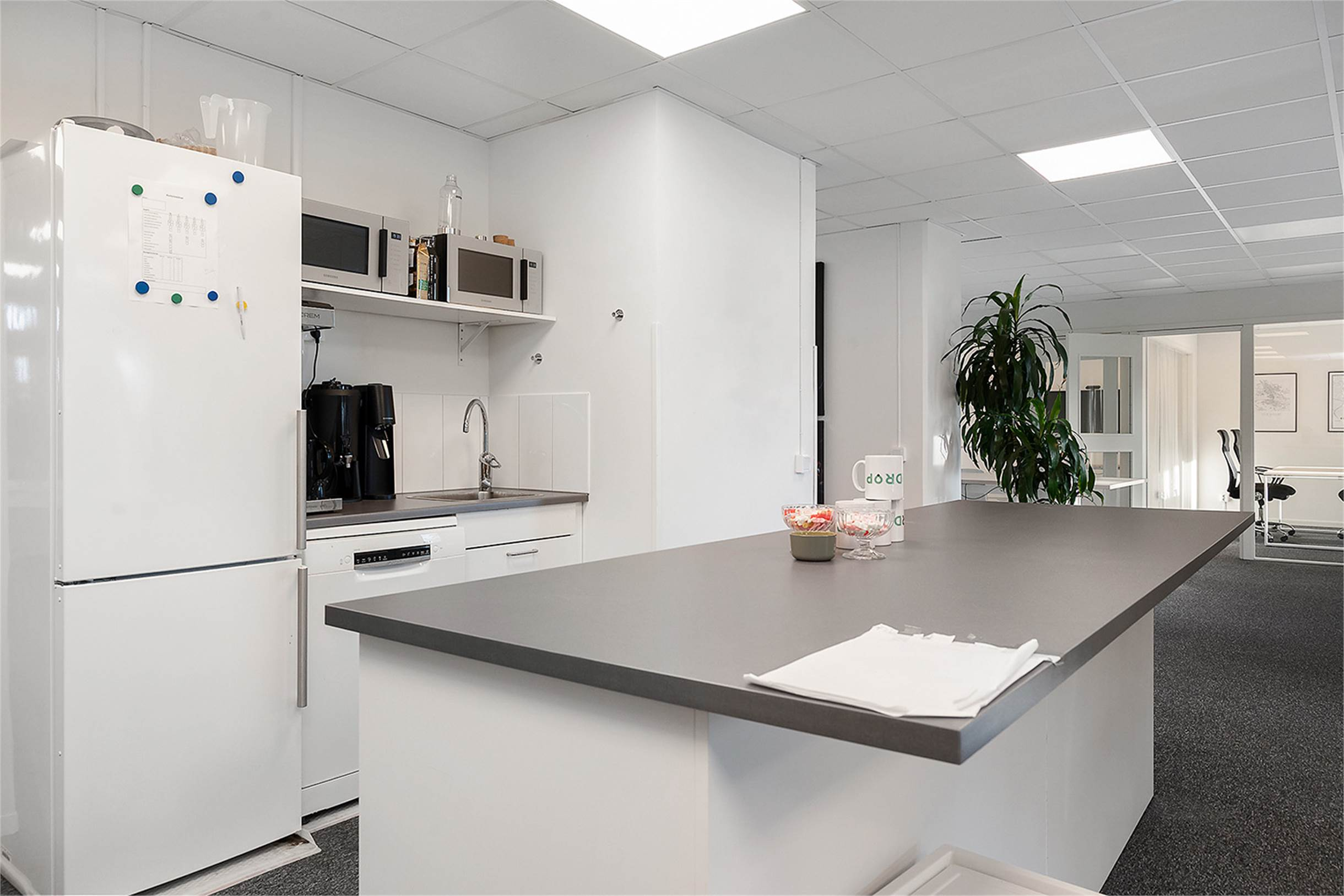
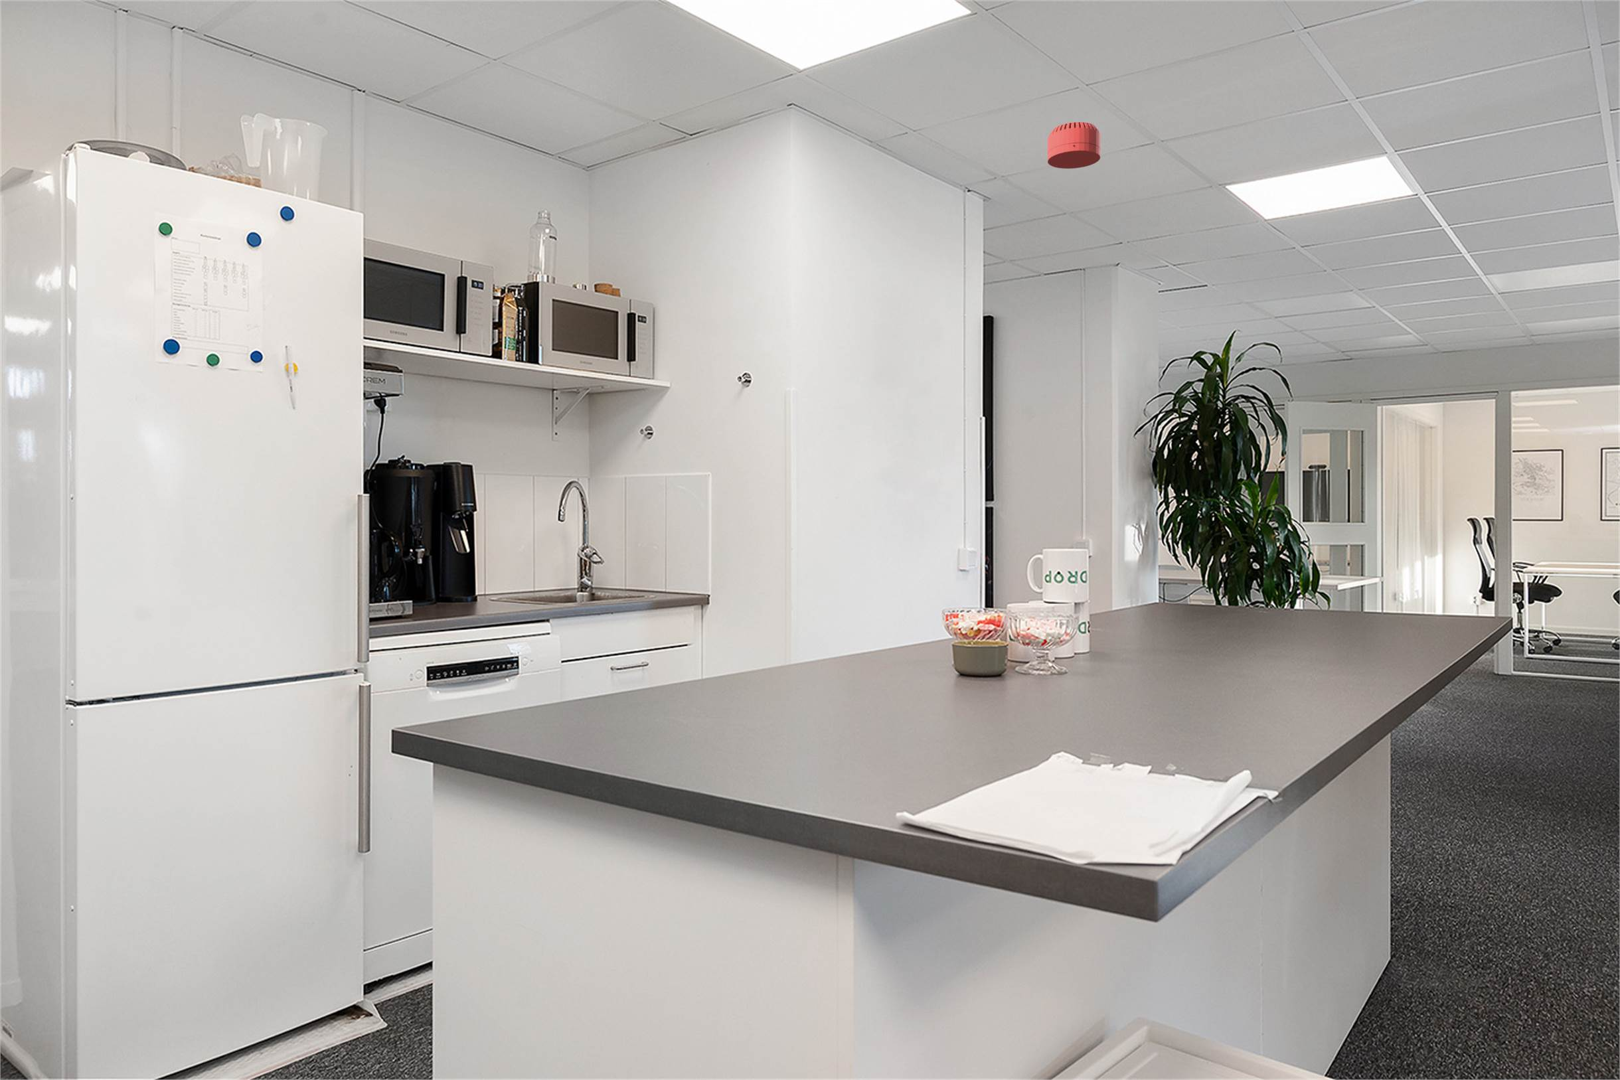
+ smoke detector [1047,122,1100,169]
